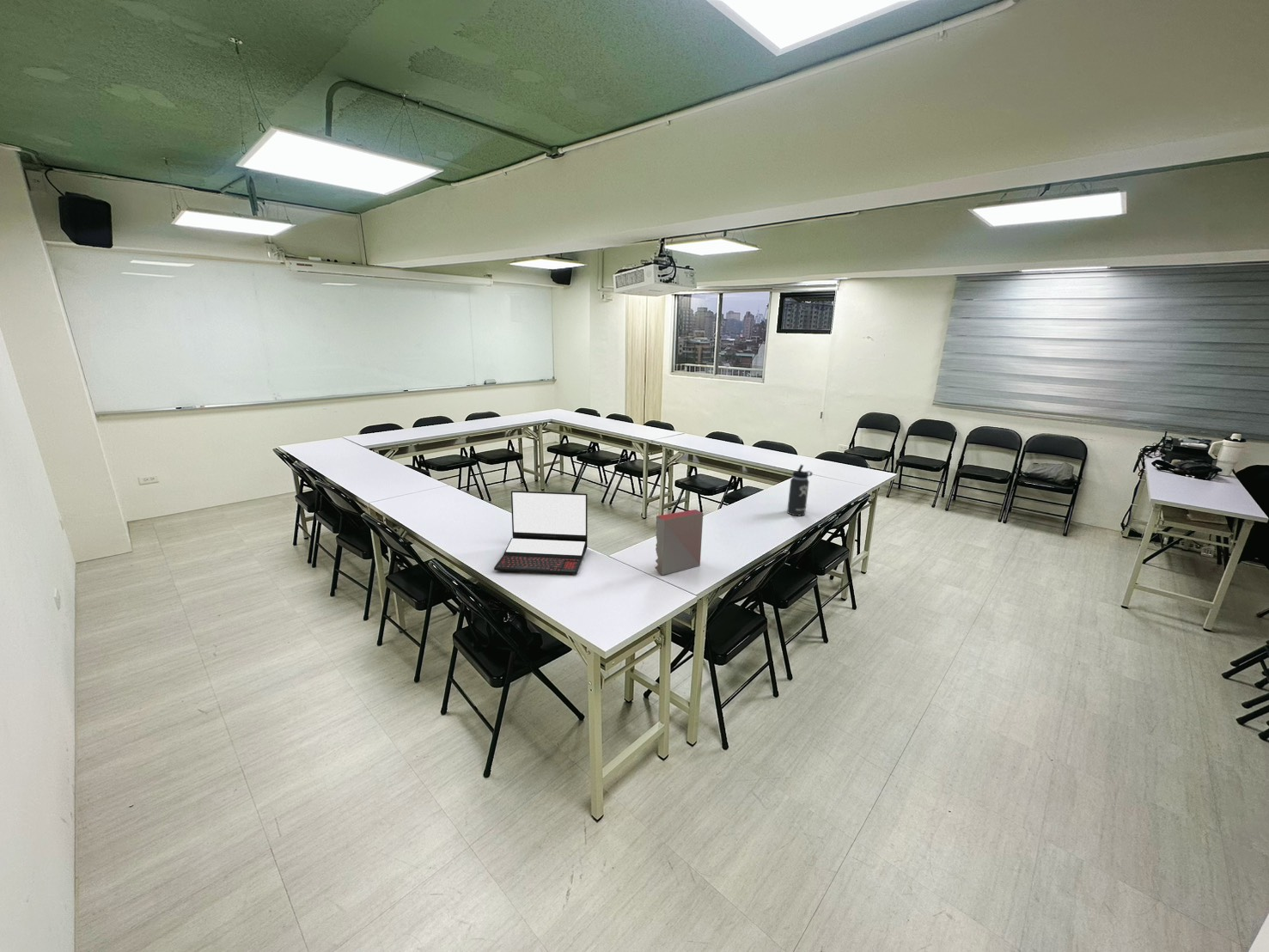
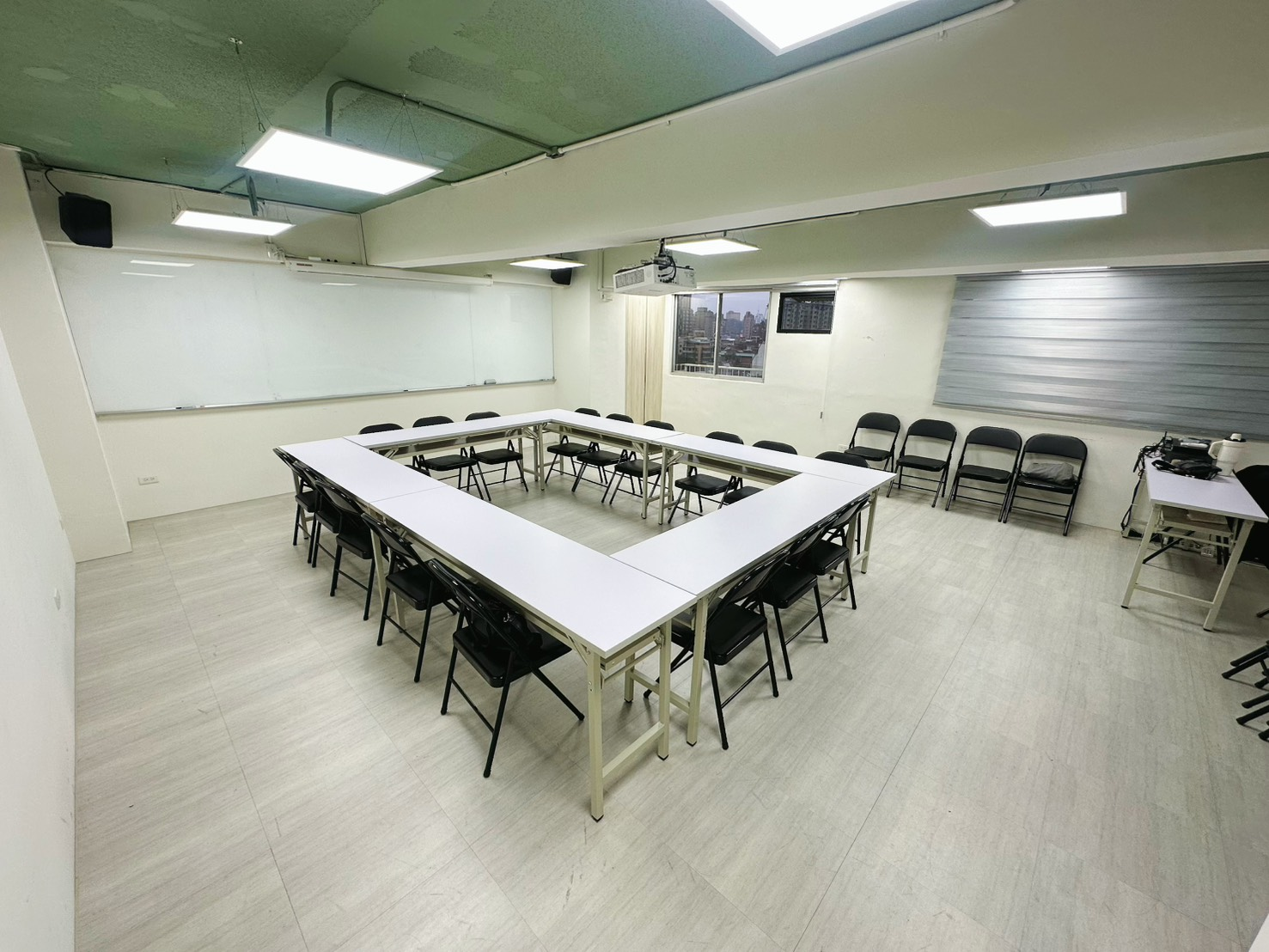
- thermos bottle [786,464,814,517]
- laptop [493,490,589,575]
- book [655,509,704,576]
